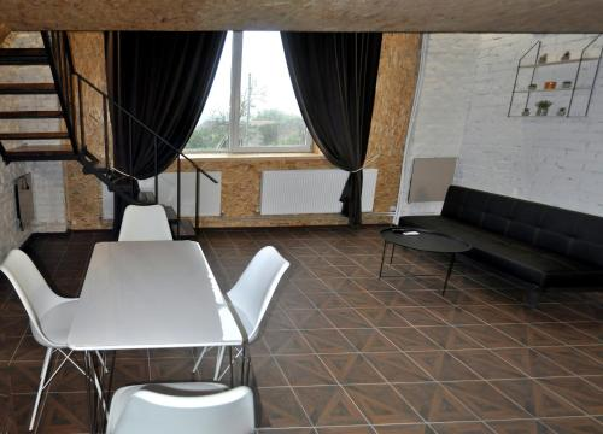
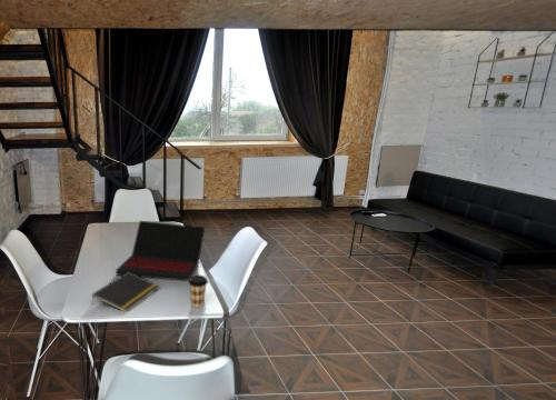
+ notepad [91,272,160,312]
+ coffee cup [188,274,209,309]
+ laptop [115,220,206,282]
